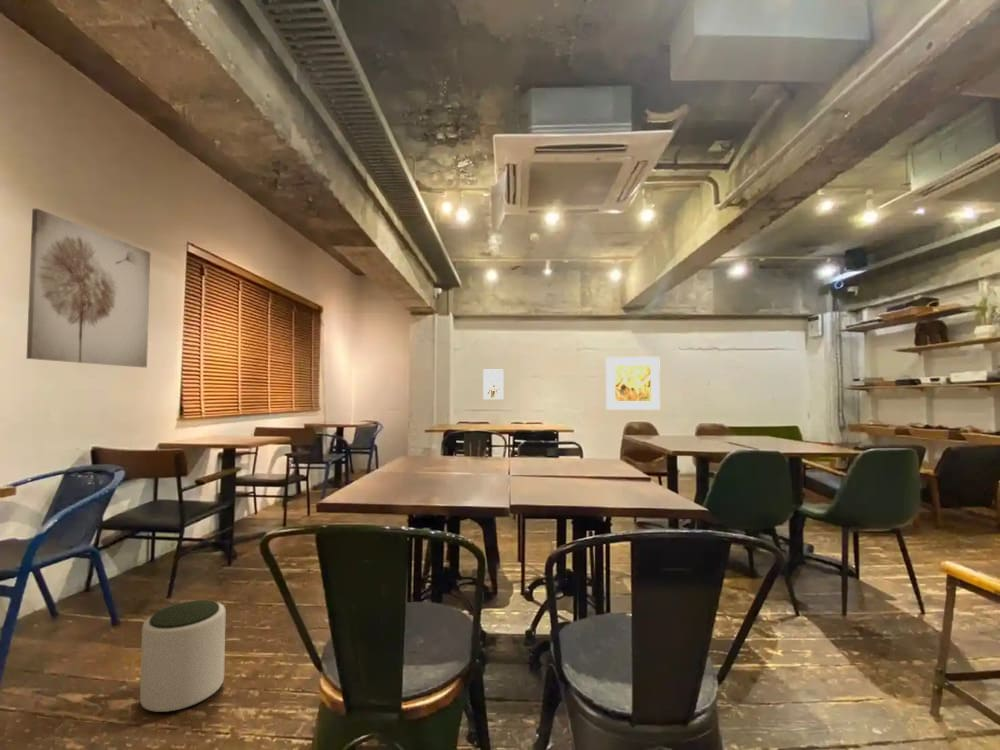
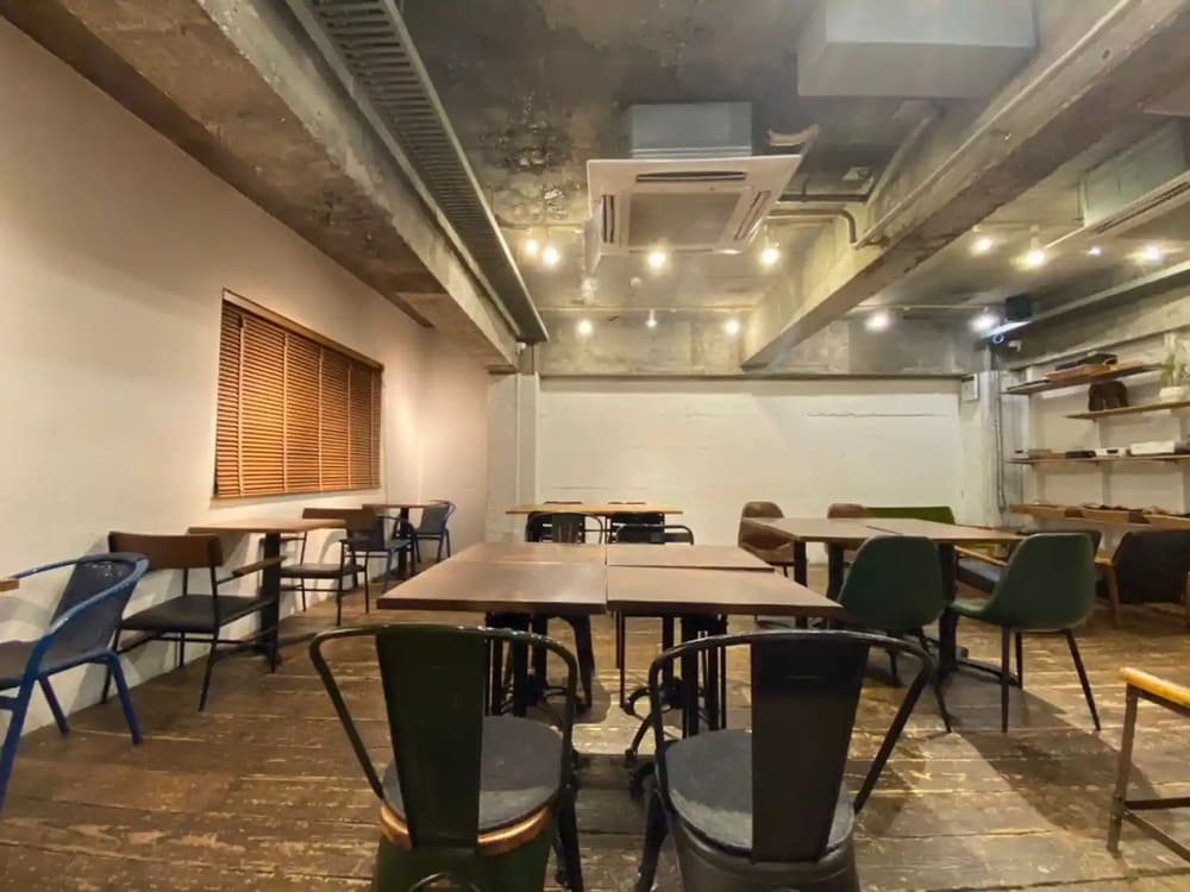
- wall art [25,208,151,368]
- plant pot [139,599,227,713]
- wall art [482,368,505,400]
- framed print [605,356,661,411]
